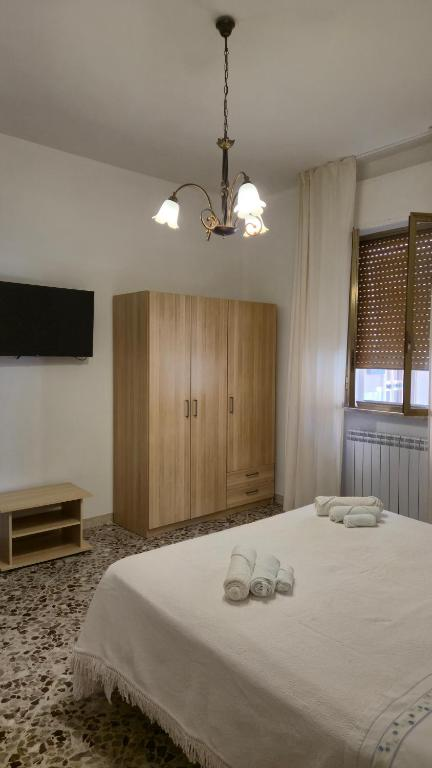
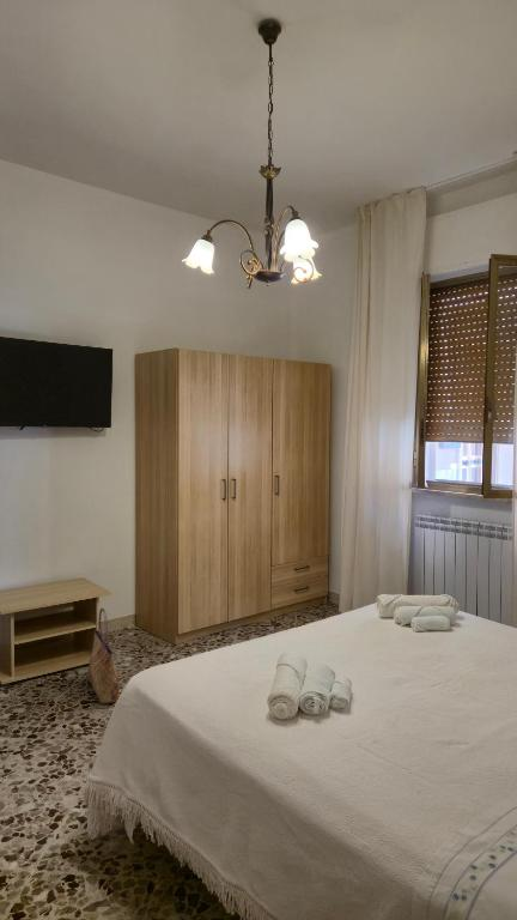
+ tote bag [87,607,120,704]
